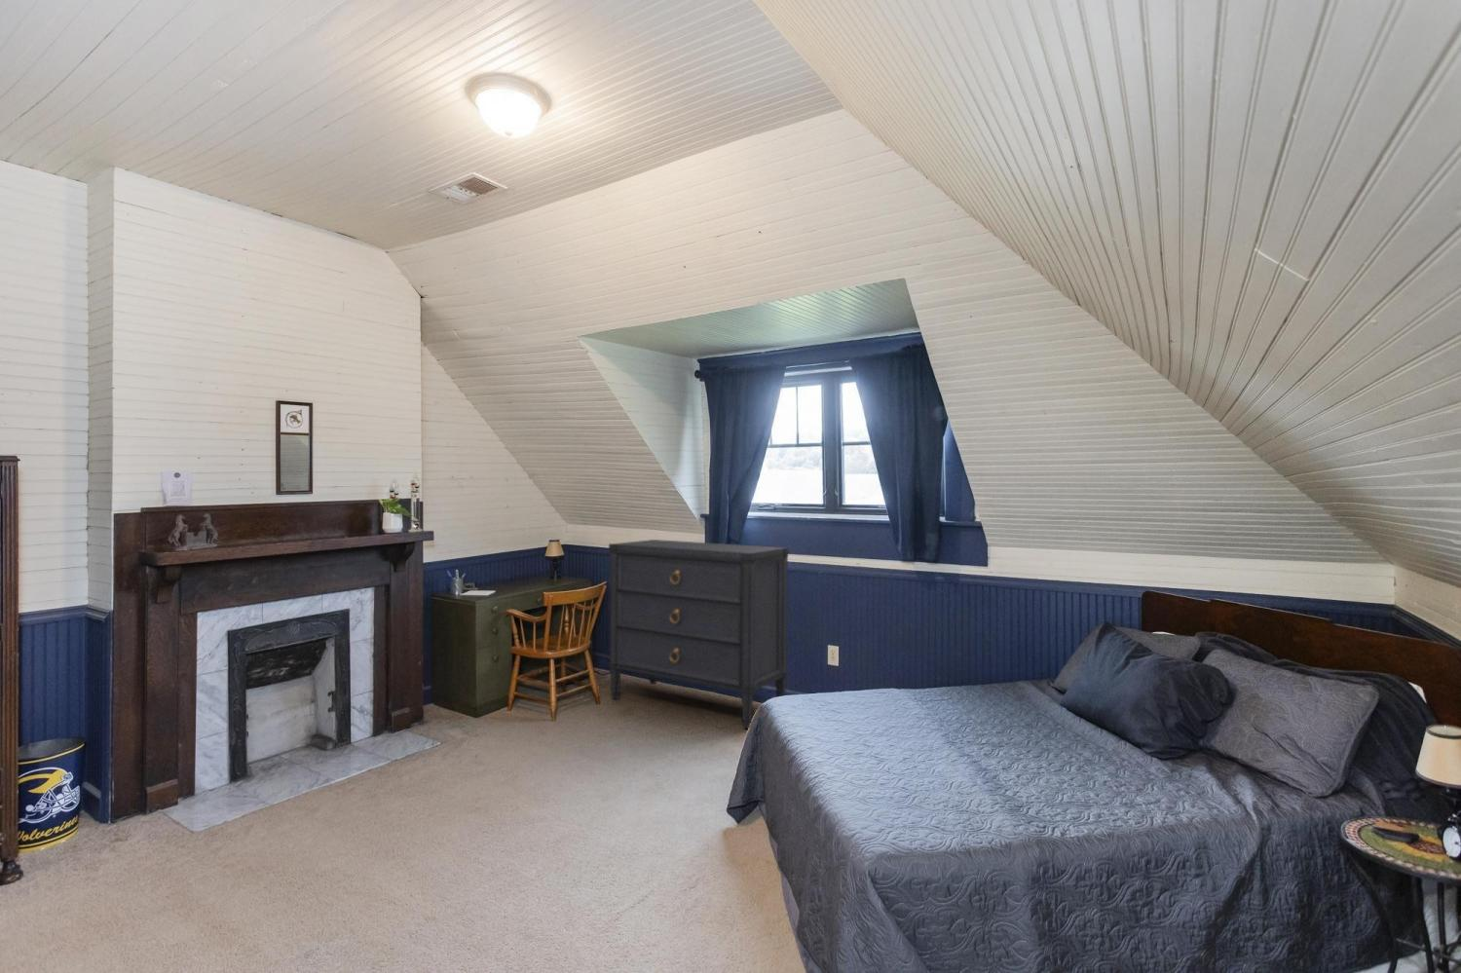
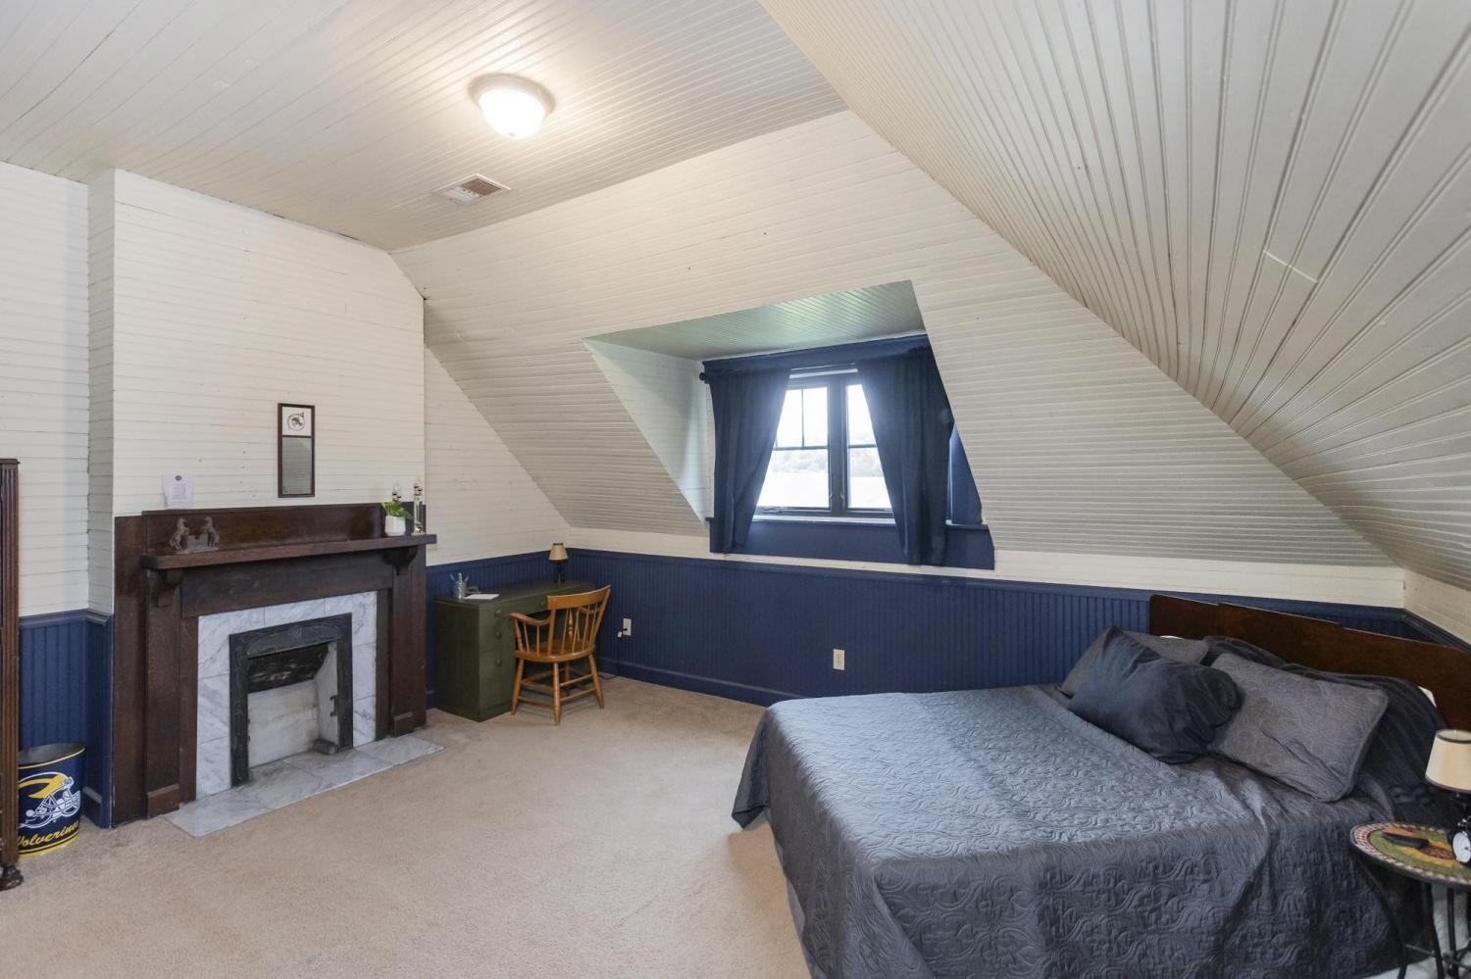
- dresser [608,539,790,730]
